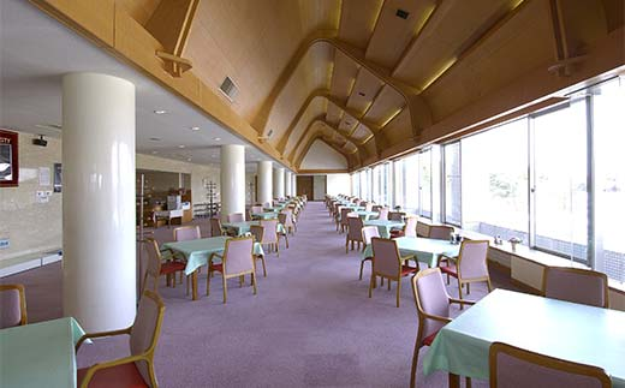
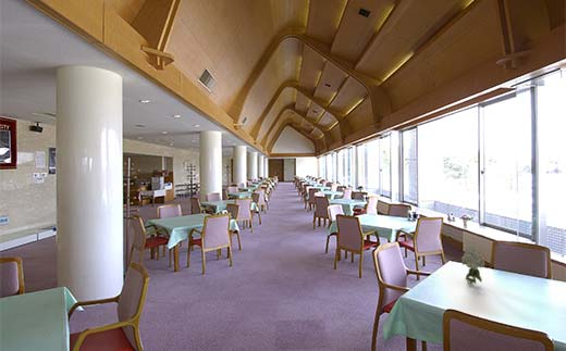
+ flower [460,243,485,285]
